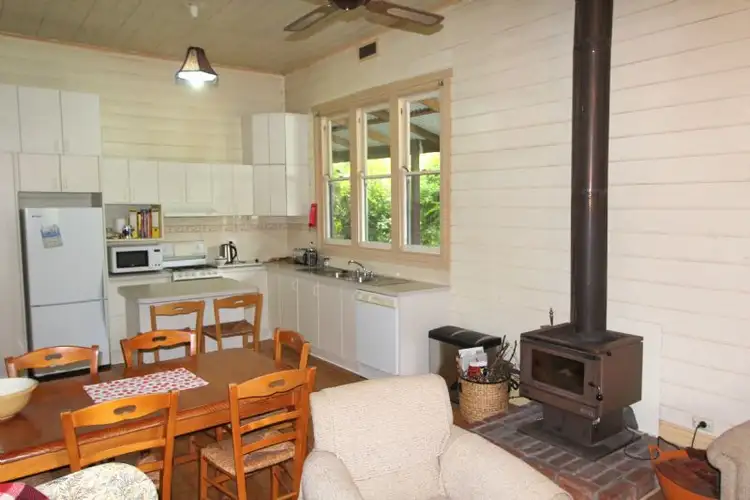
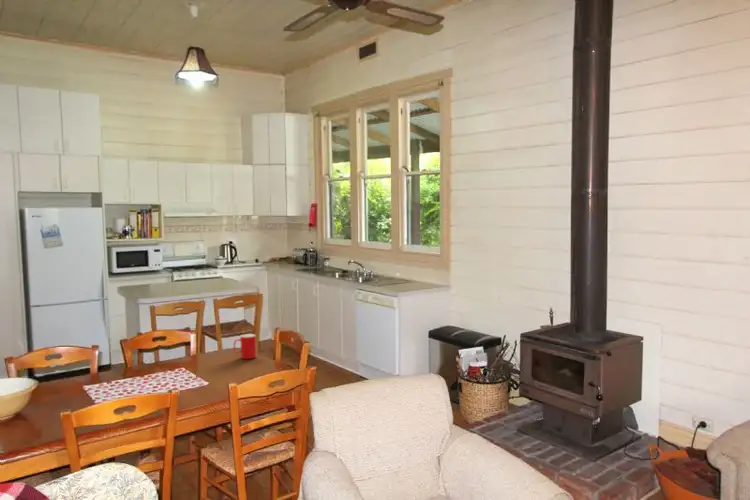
+ cup [233,333,257,360]
